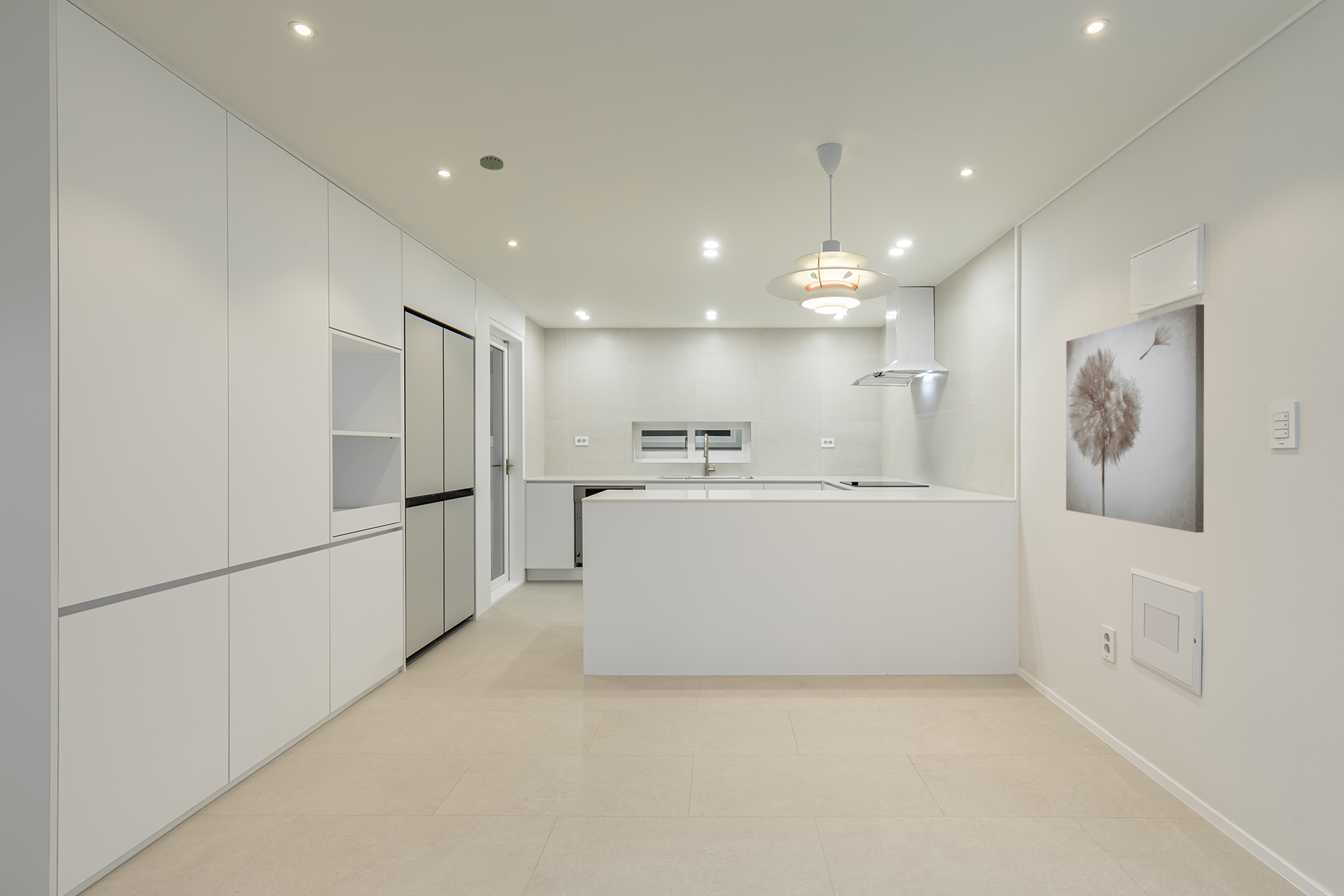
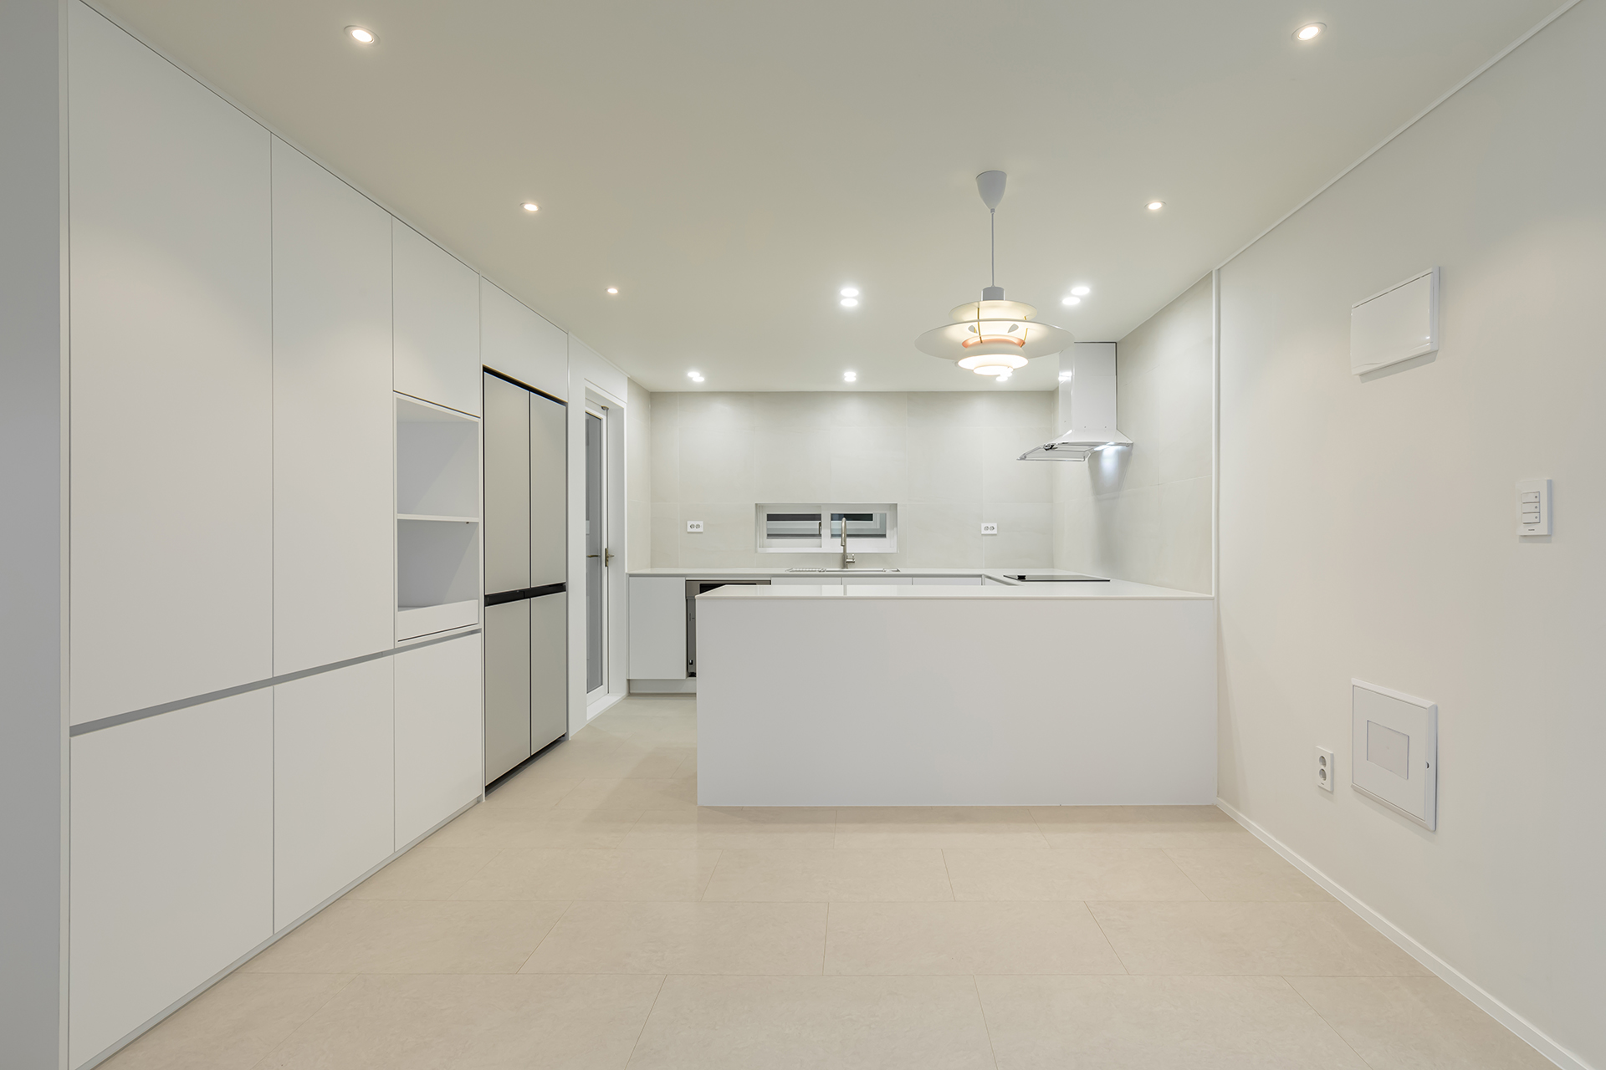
- smoke detector [479,155,504,171]
- wall art [1065,304,1205,533]
